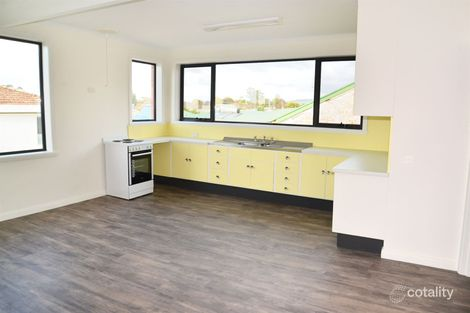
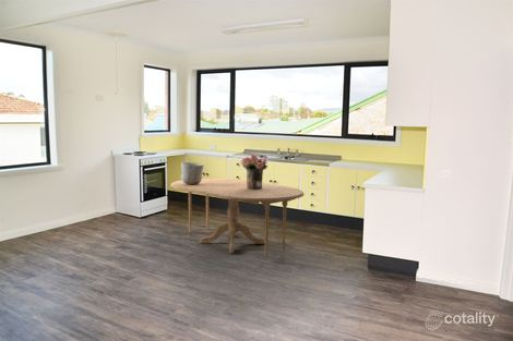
+ ceramic pot [180,161,205,184]
+ dining table [169,178,305,259]
+ bouquet [239,154,269,188]
